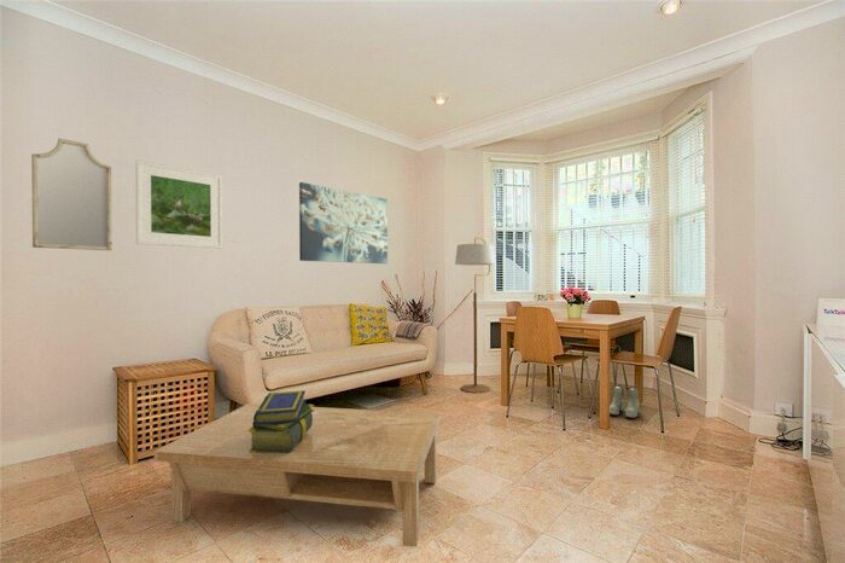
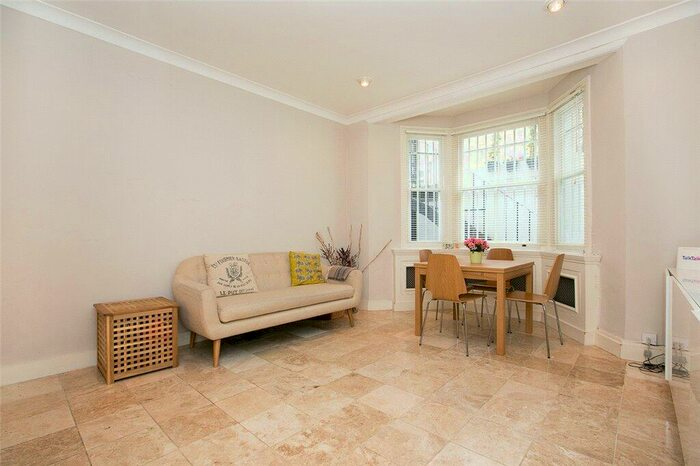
- stack of books [249,389,315,453]
- wall art [298,181,389,265]
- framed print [134,159,223,250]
- coffee table [153,402,441,547]
- home mirror [30,138,113,251]
- boots [608,384,640,419]
- floor lamp [454,236,496,394]
